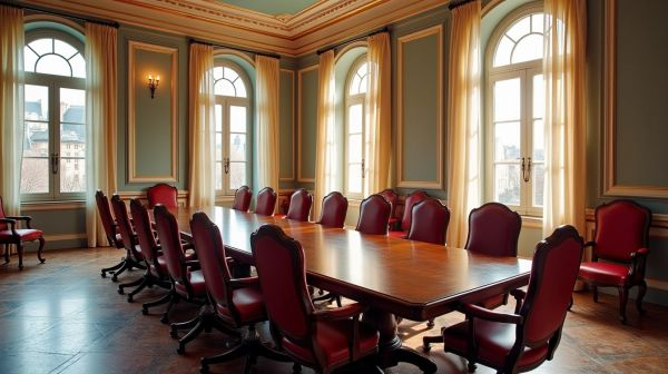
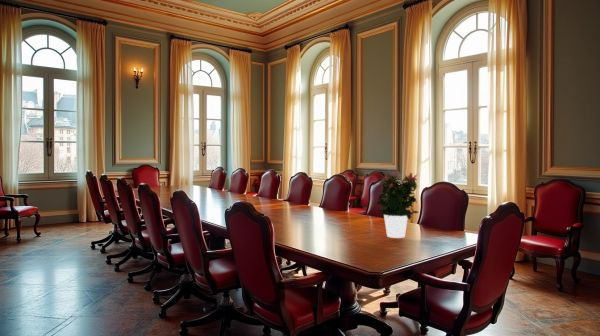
+ potted flower [376,172,420,239]
